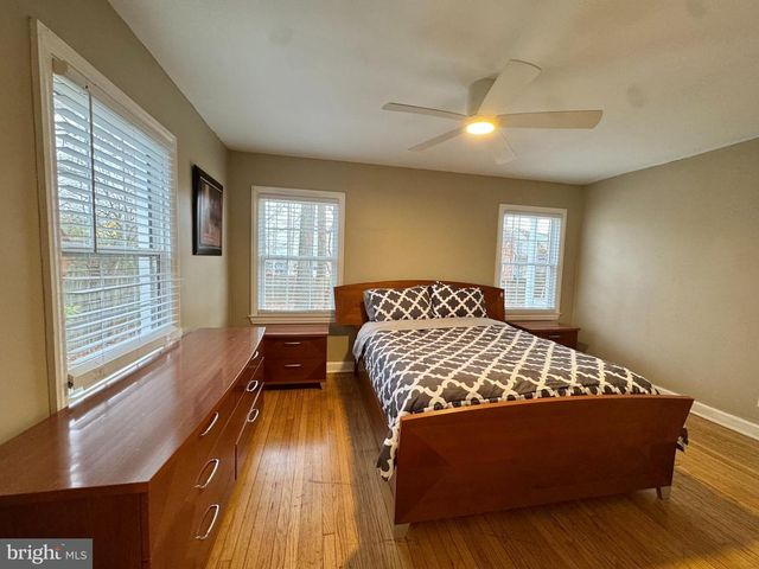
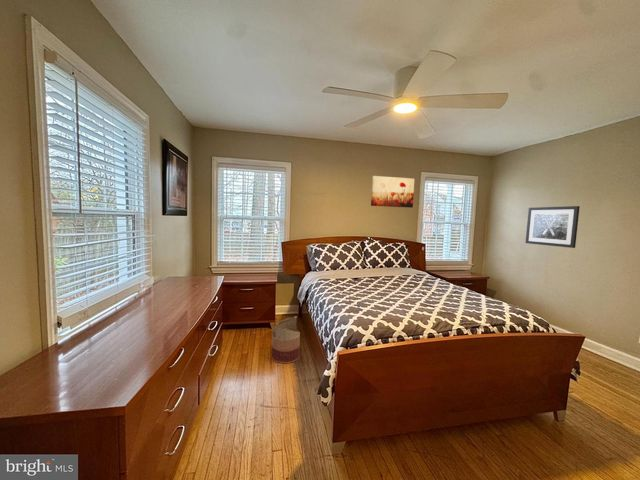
+ basket [271,315,301,364]
+ wall art [525,205,581,249]
+ wall art [370,175,415,209]
